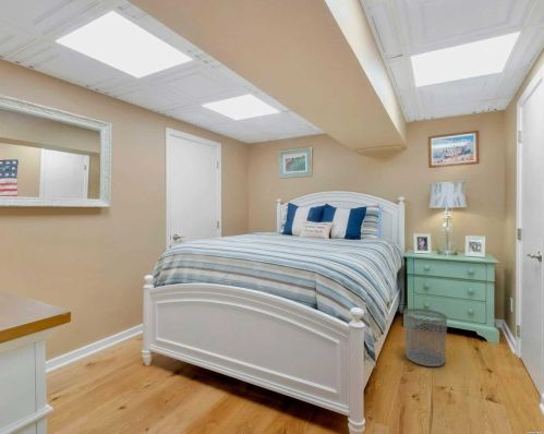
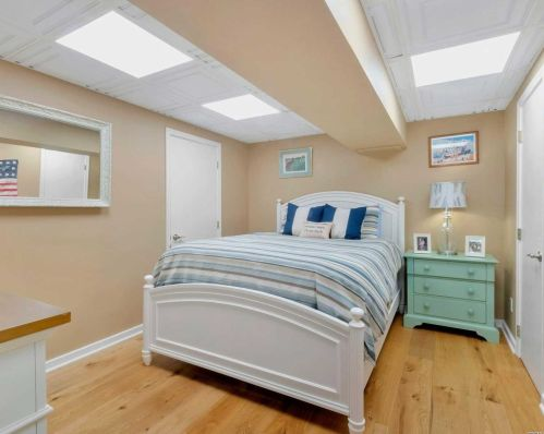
- waste bin [402,308,448,367]
